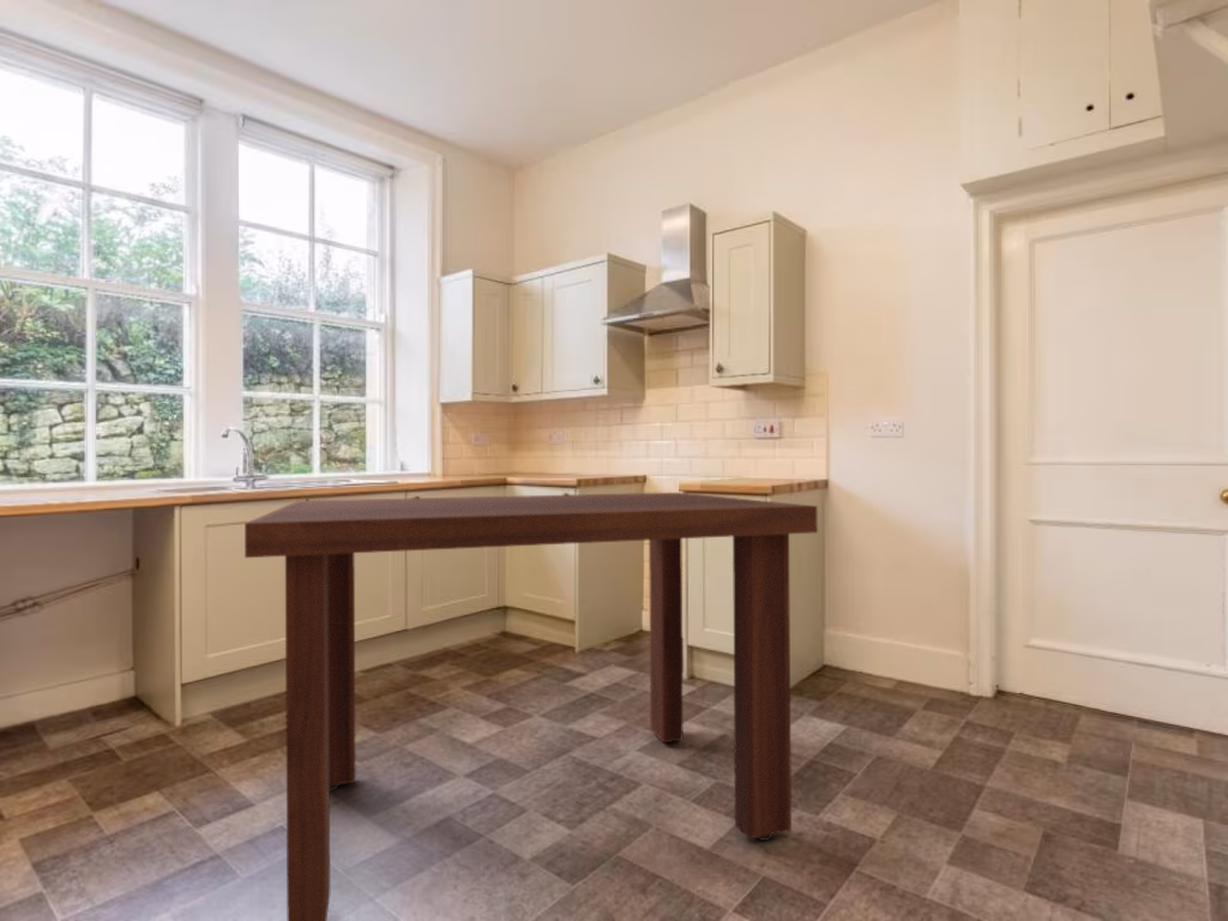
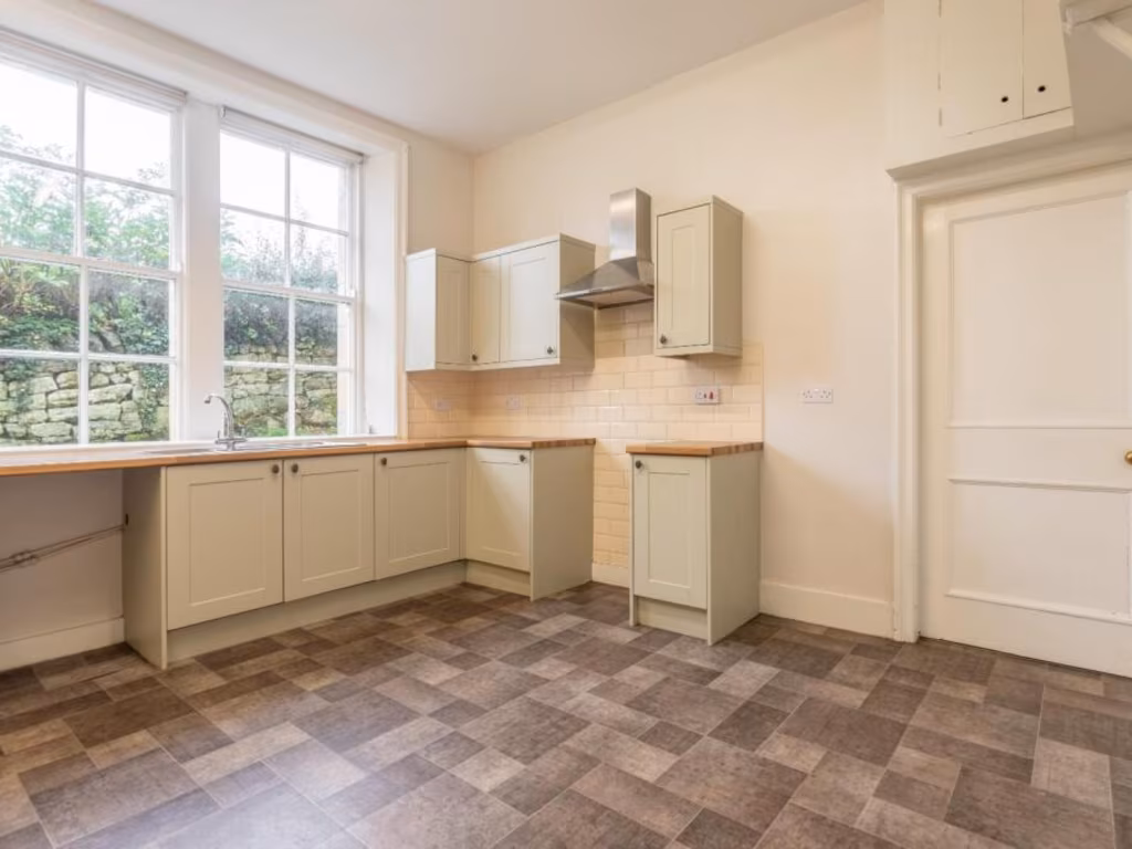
- dining table [243,492,819,921]
